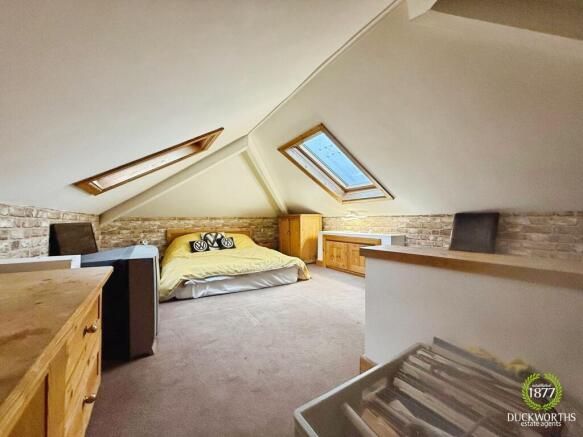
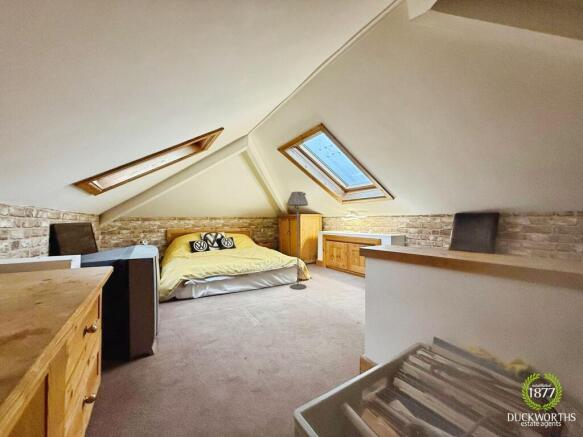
+ floor lamp [286,191,309,290]
